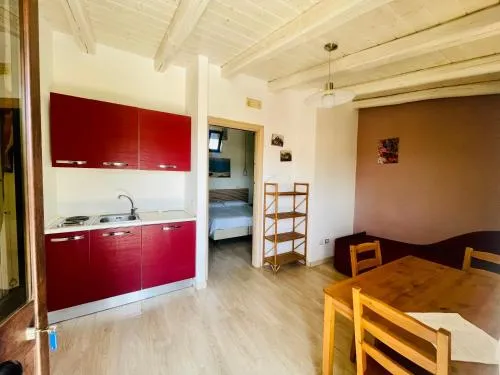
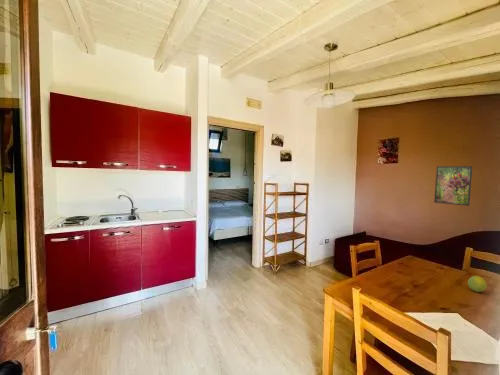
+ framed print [433,165,474,207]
+ fruit [467,275,488,293]
